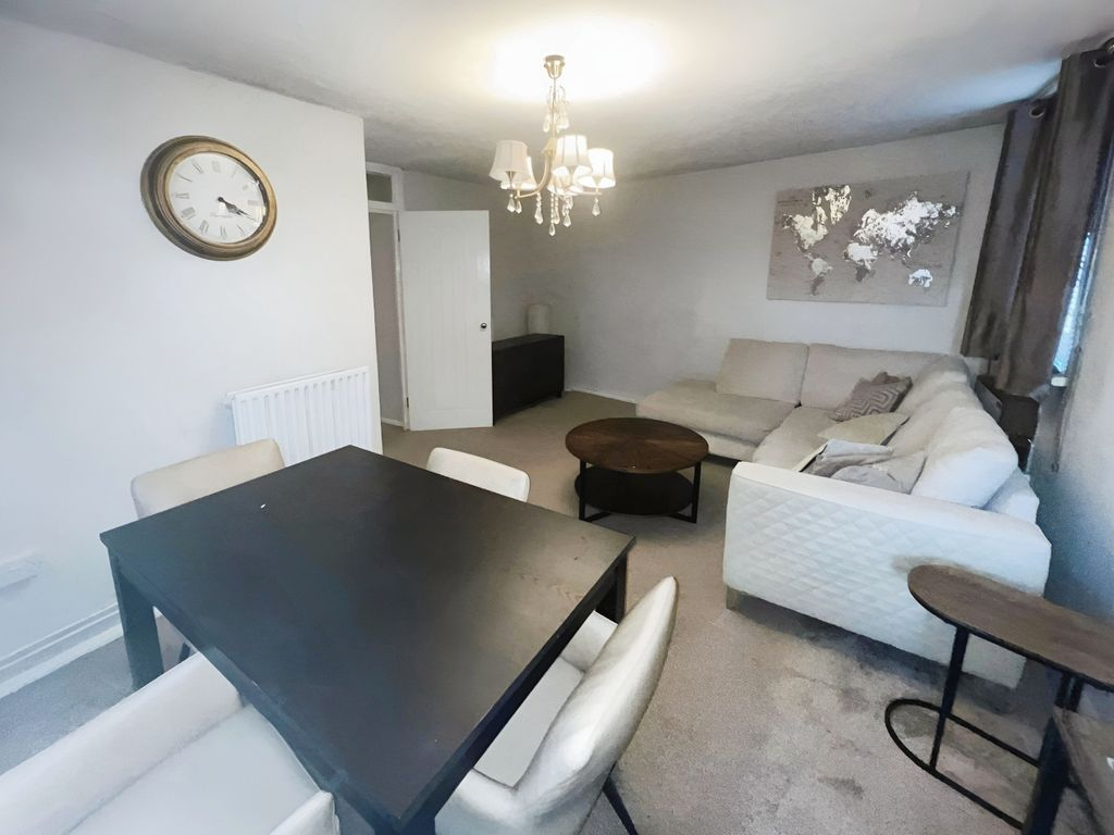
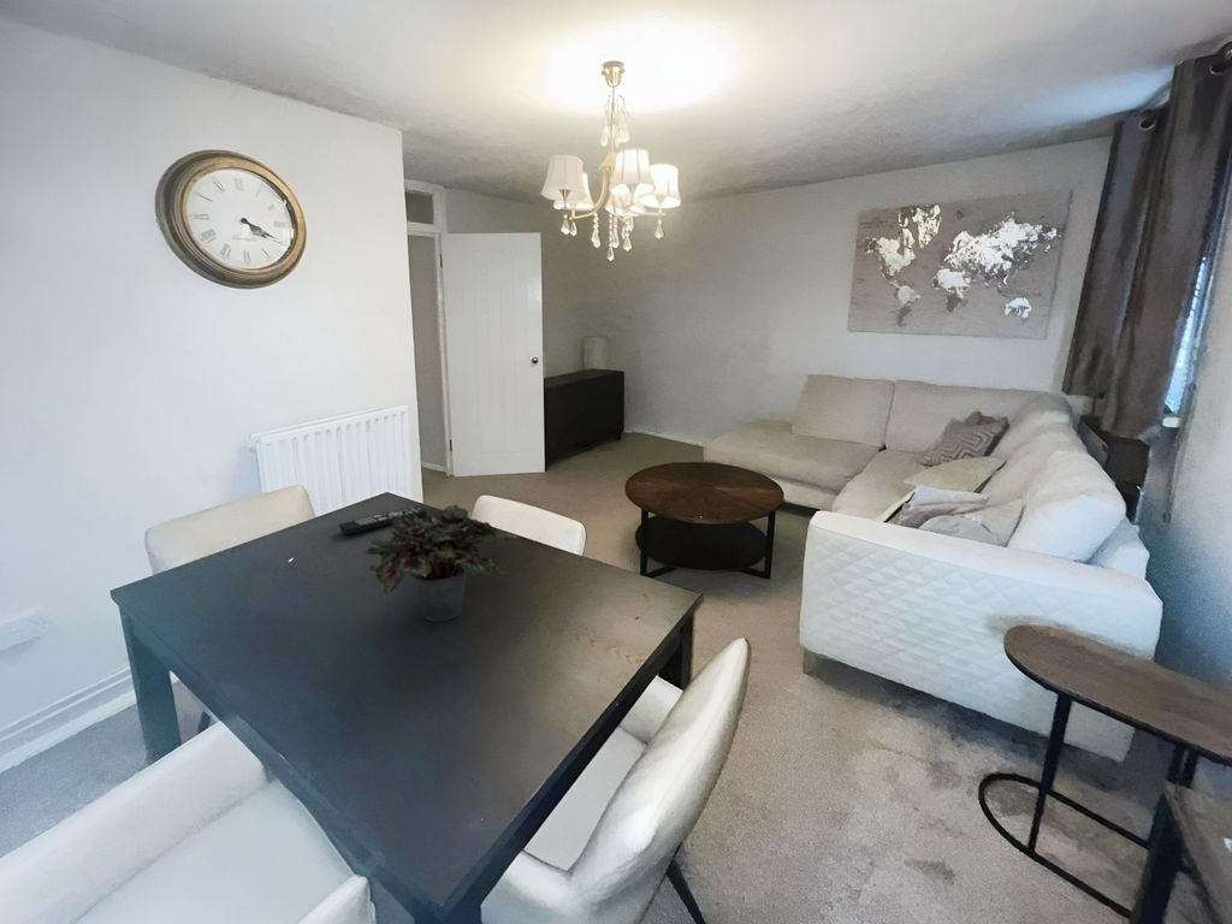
+ remote control [338,505,428,535]
+ potted plant [363,504,520,622]
